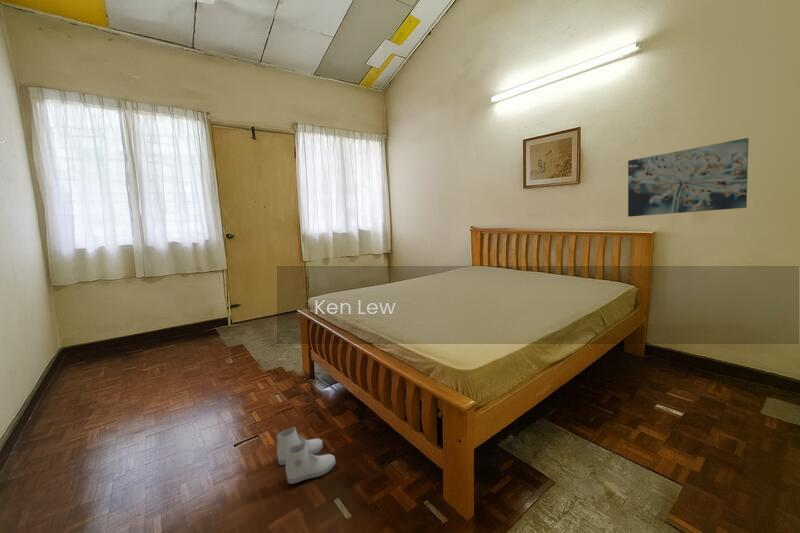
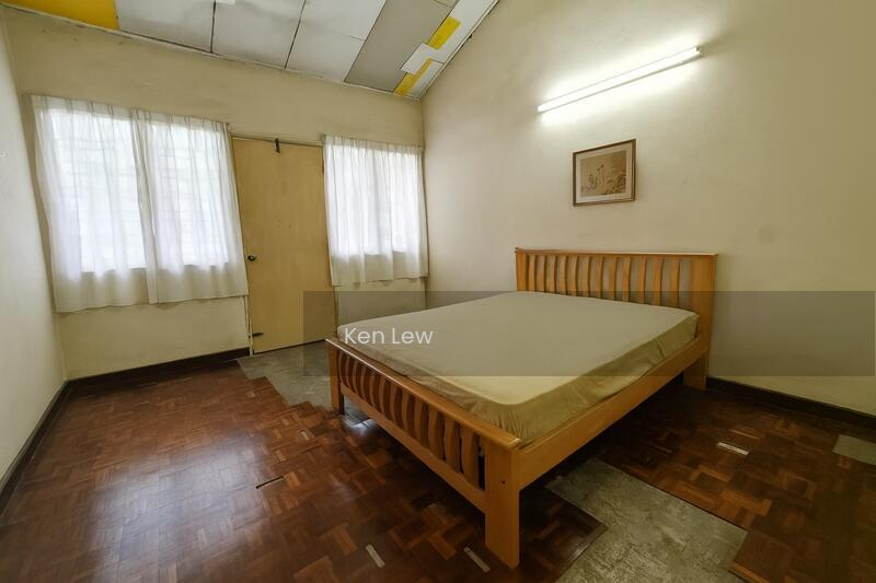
- wall art [627,137,749,218]
- boots [276,426,337,485]
